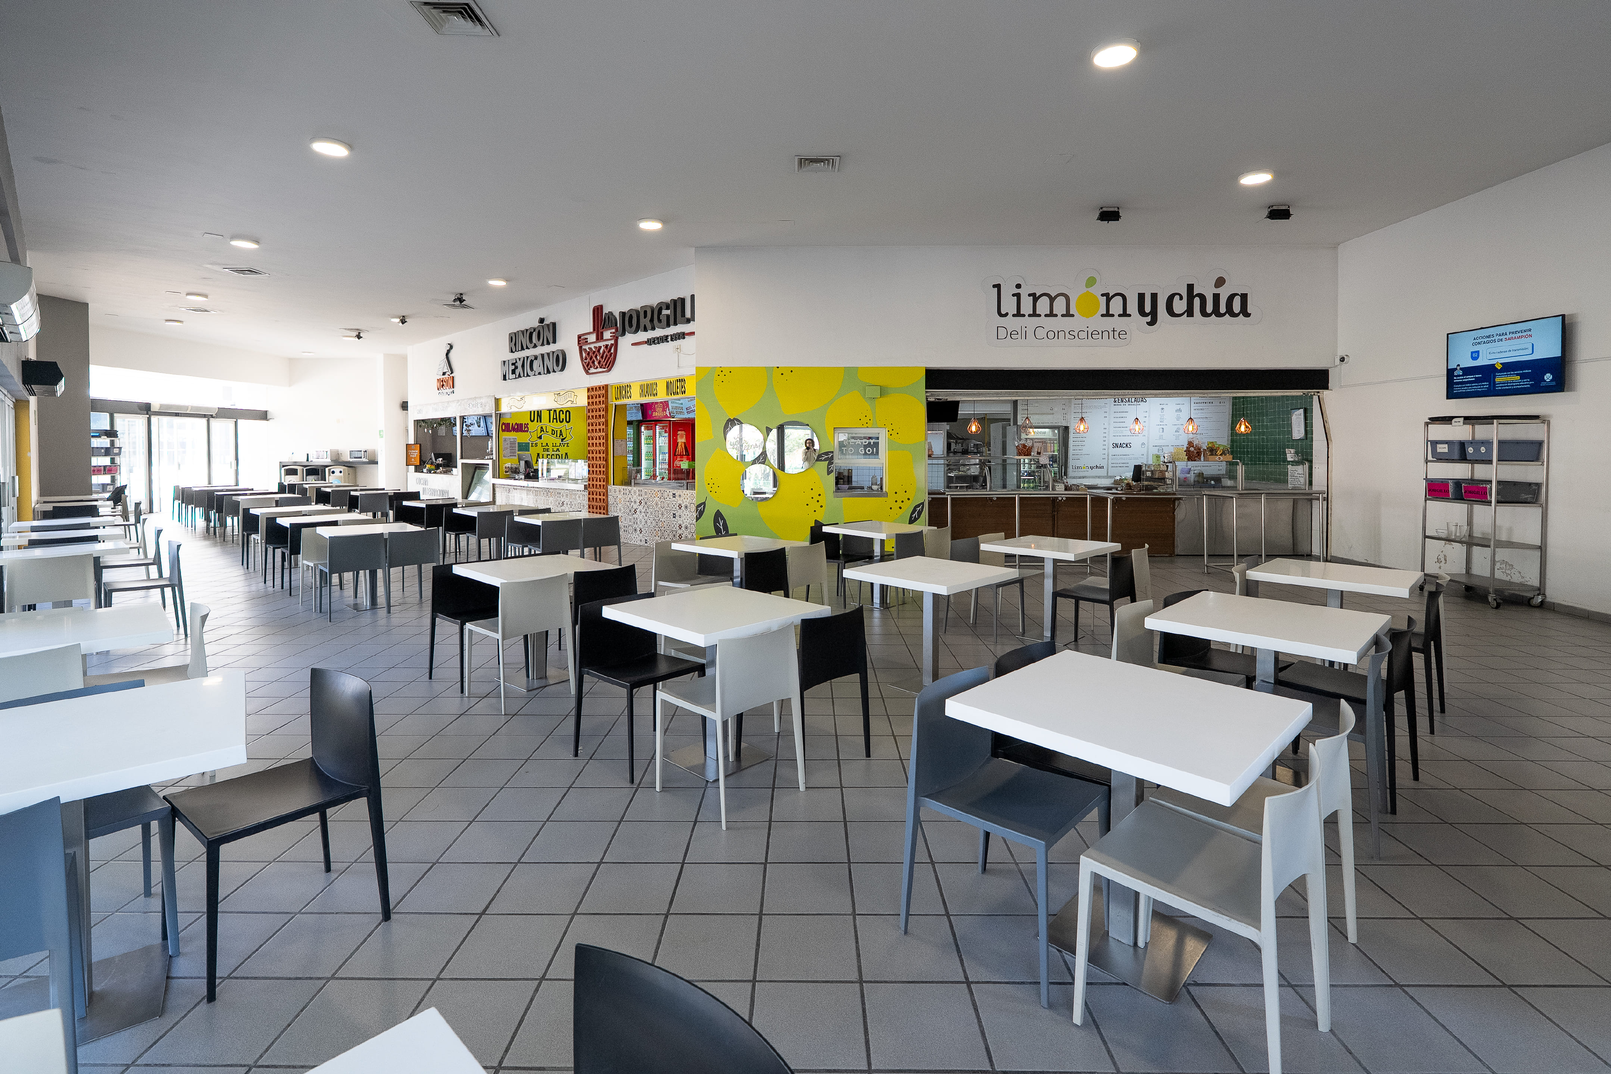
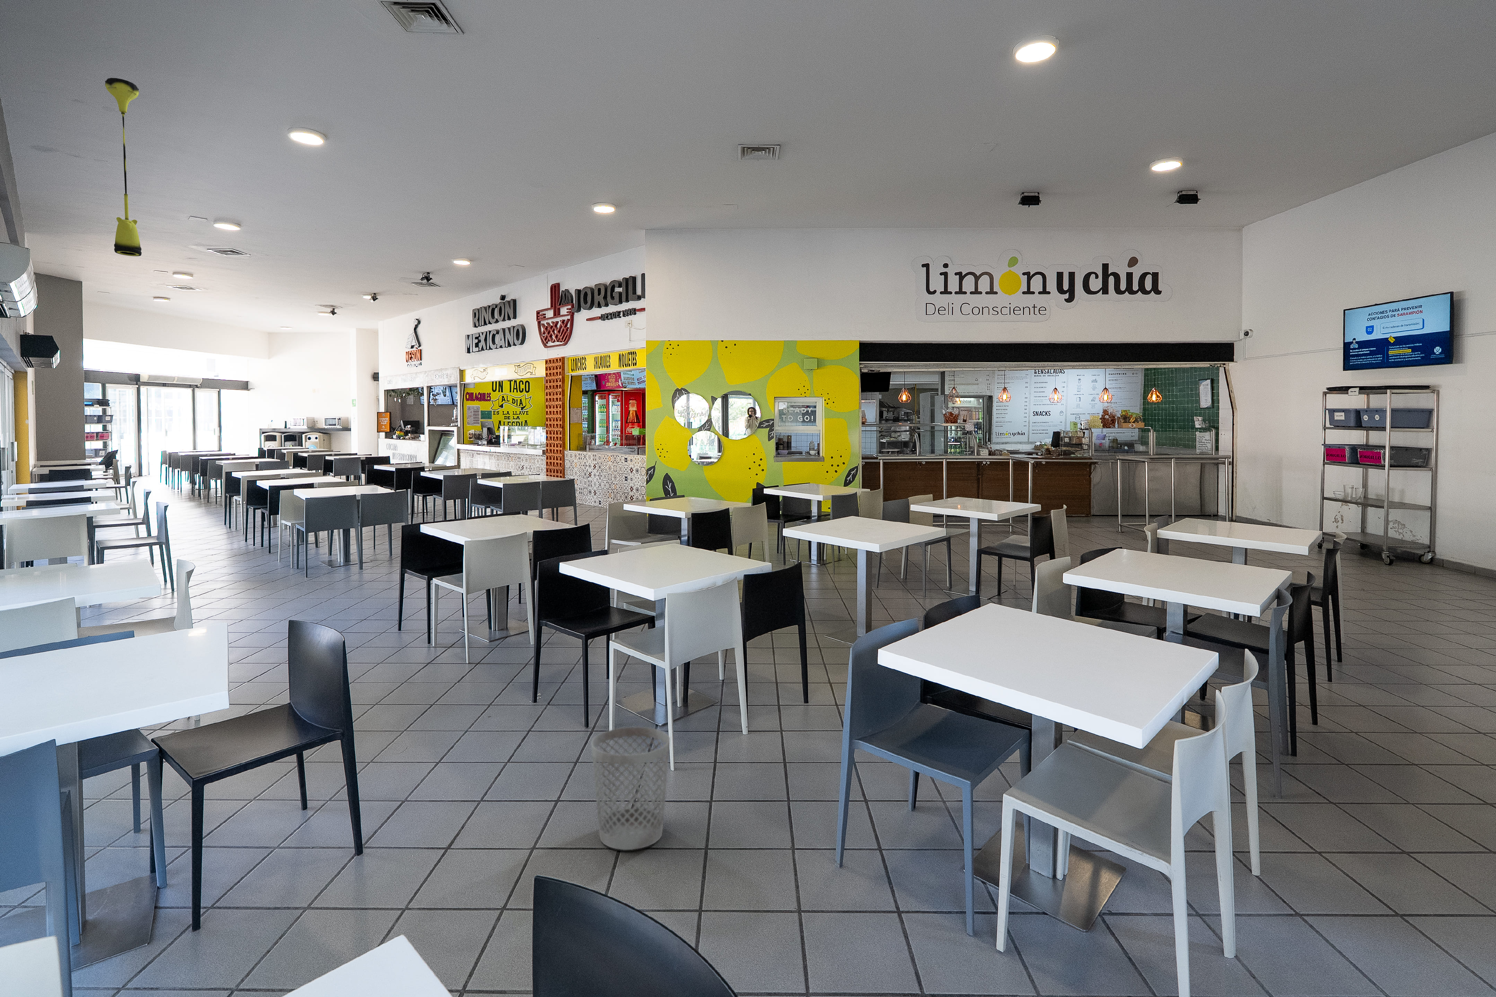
+ wastebasket [591,727,670,850]
+ pendant light [105,78,142,257]
